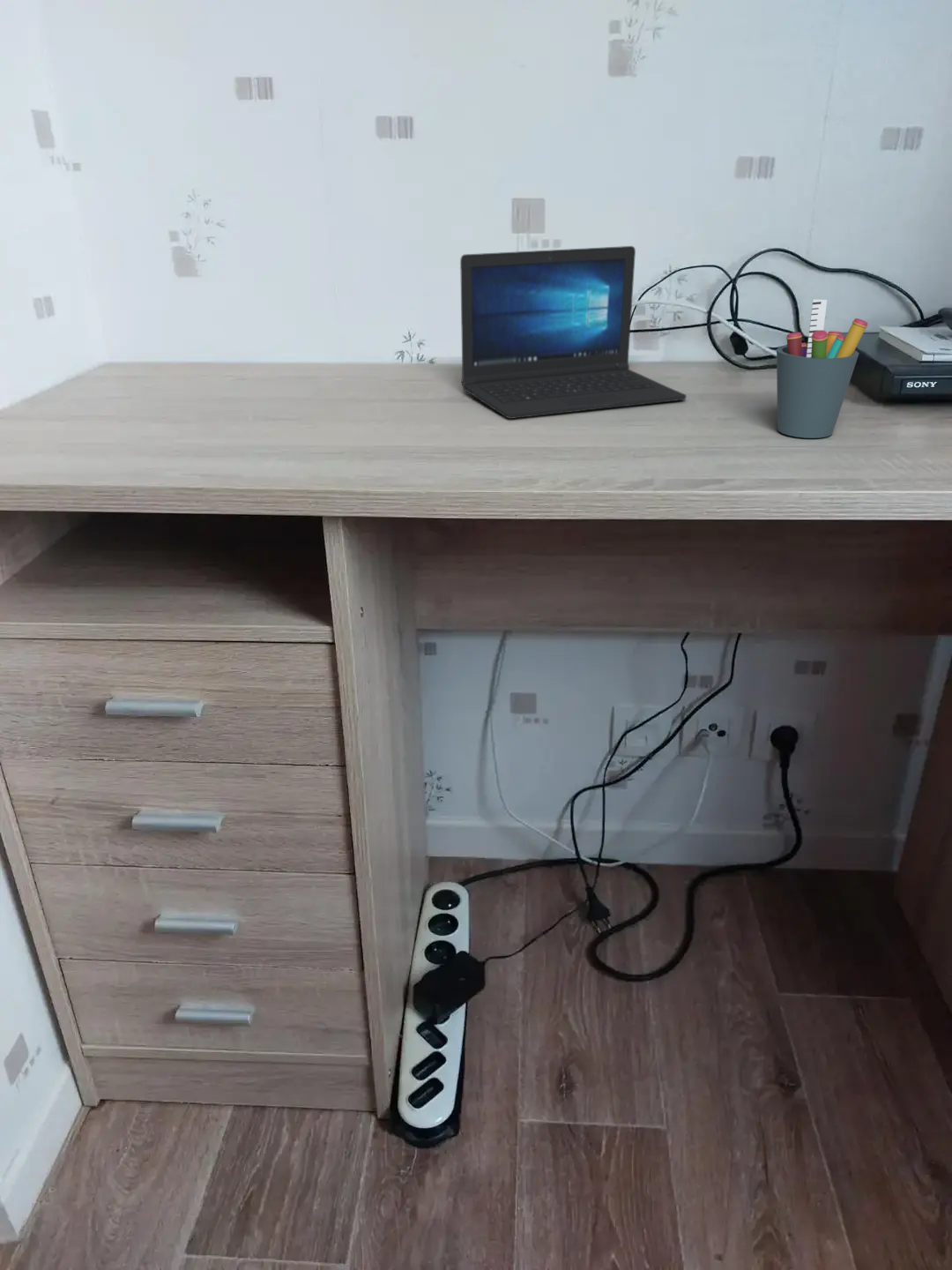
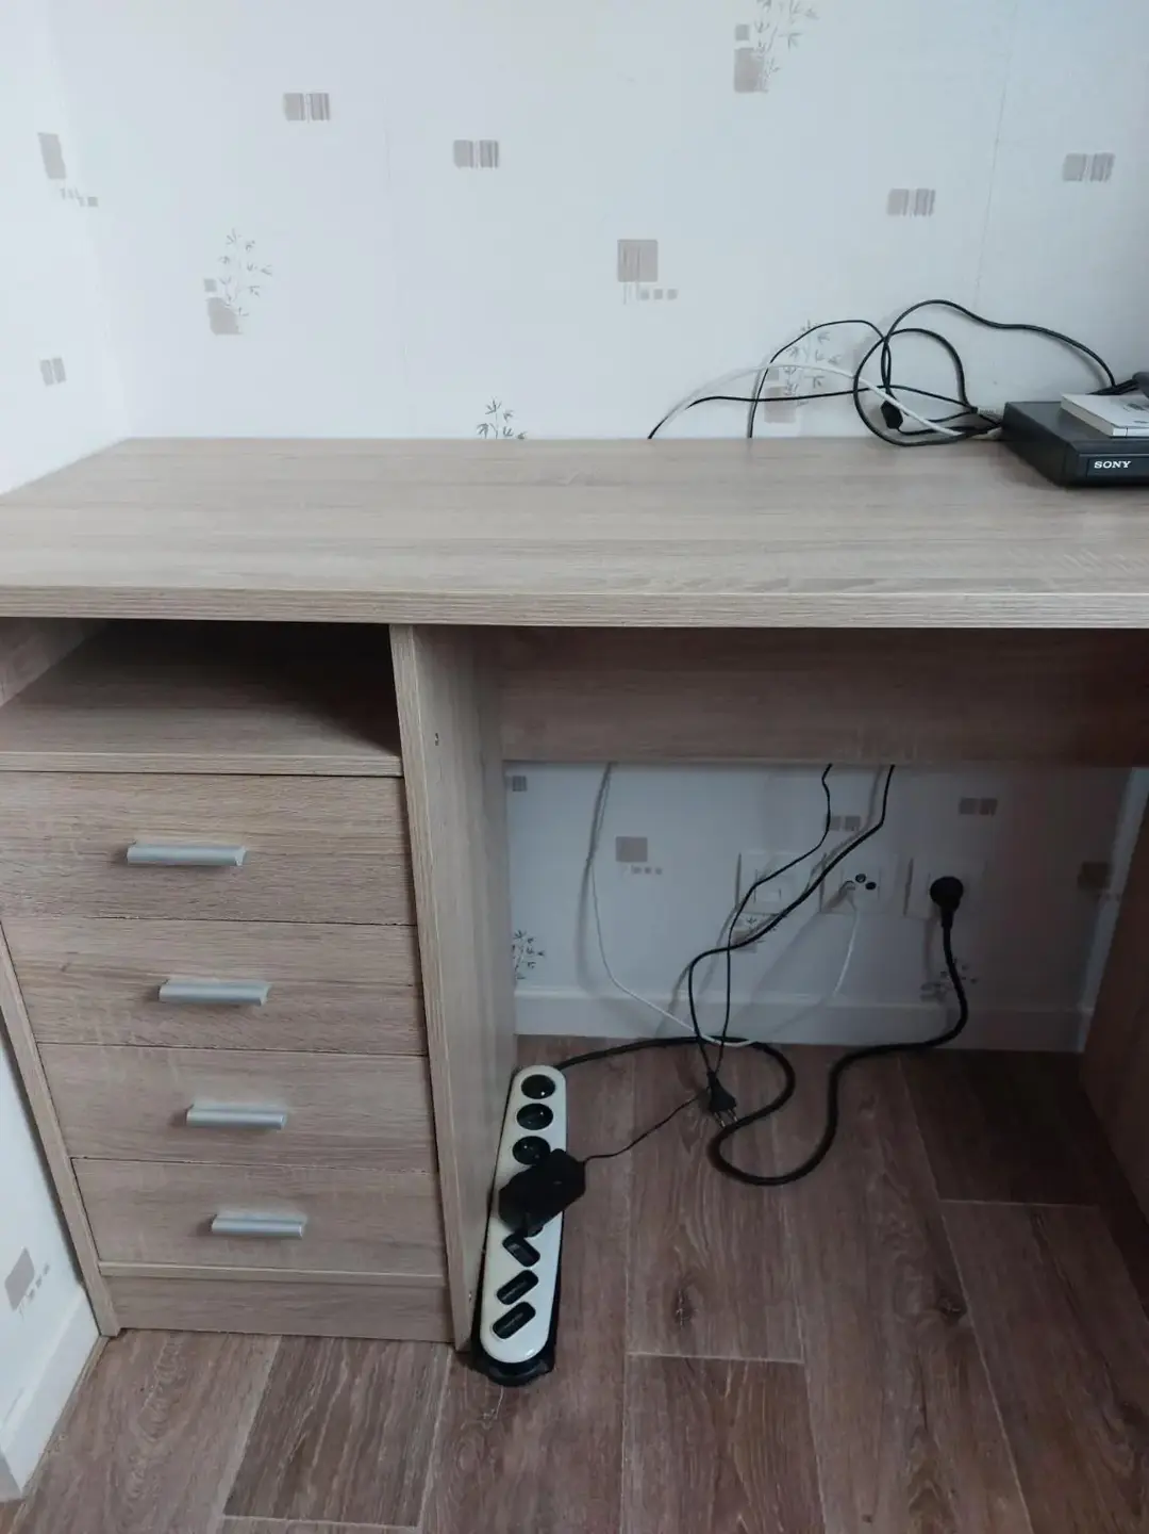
- laptop [459,245,688,420]
- pen holder [776,299,868,439]
